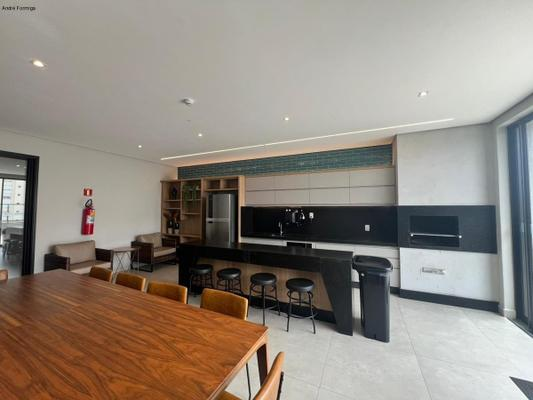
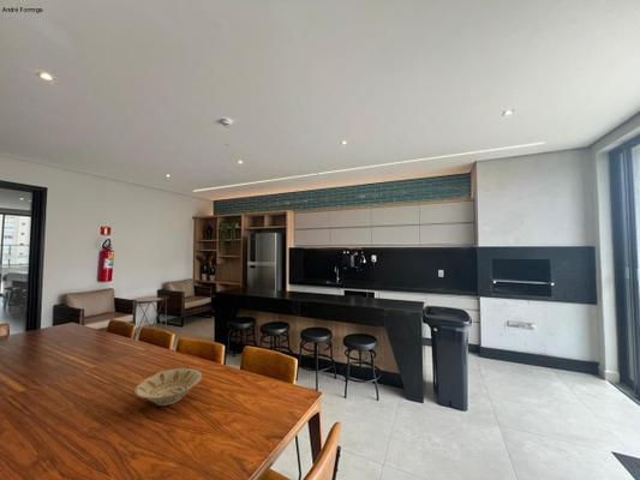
+ bowl [133,367,203,407]
